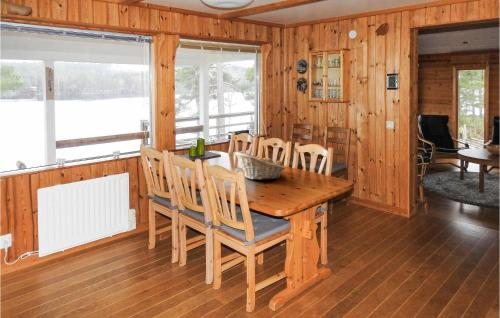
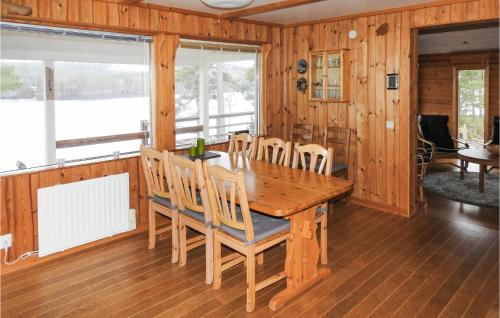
- fruit basket [234,151,286,181]
